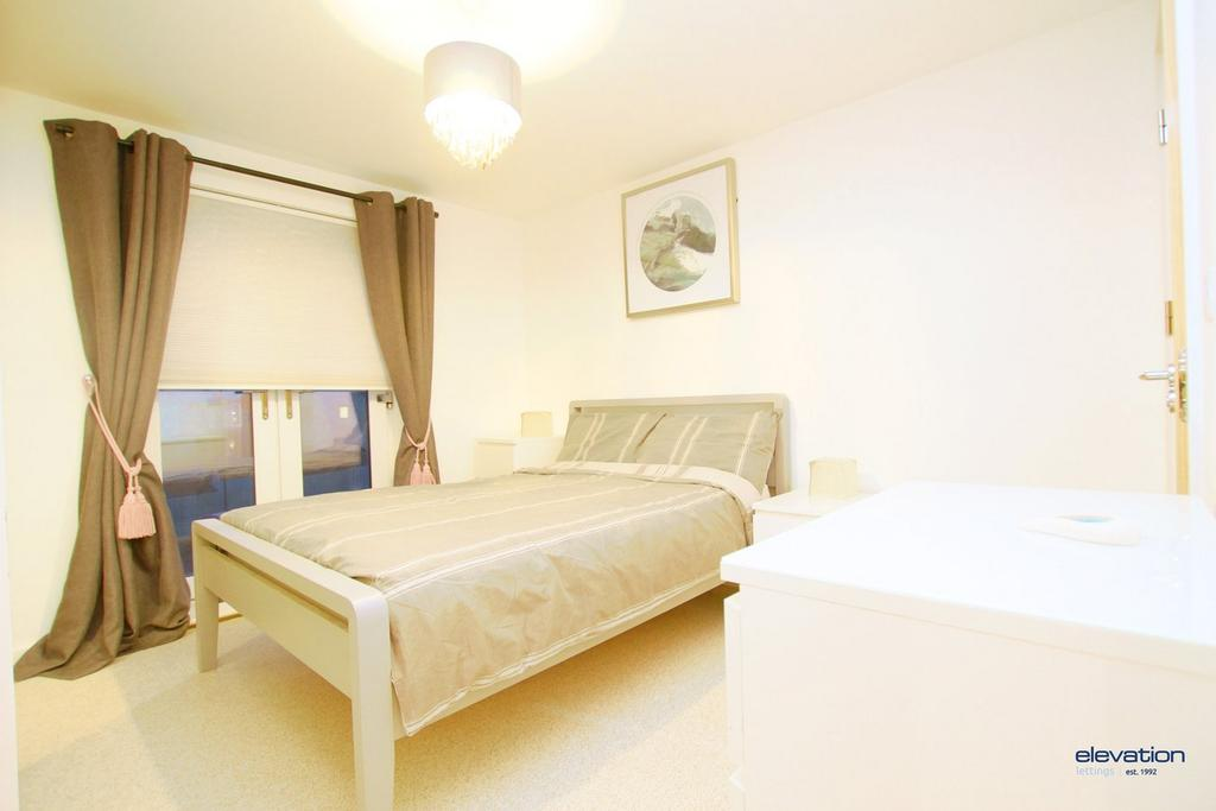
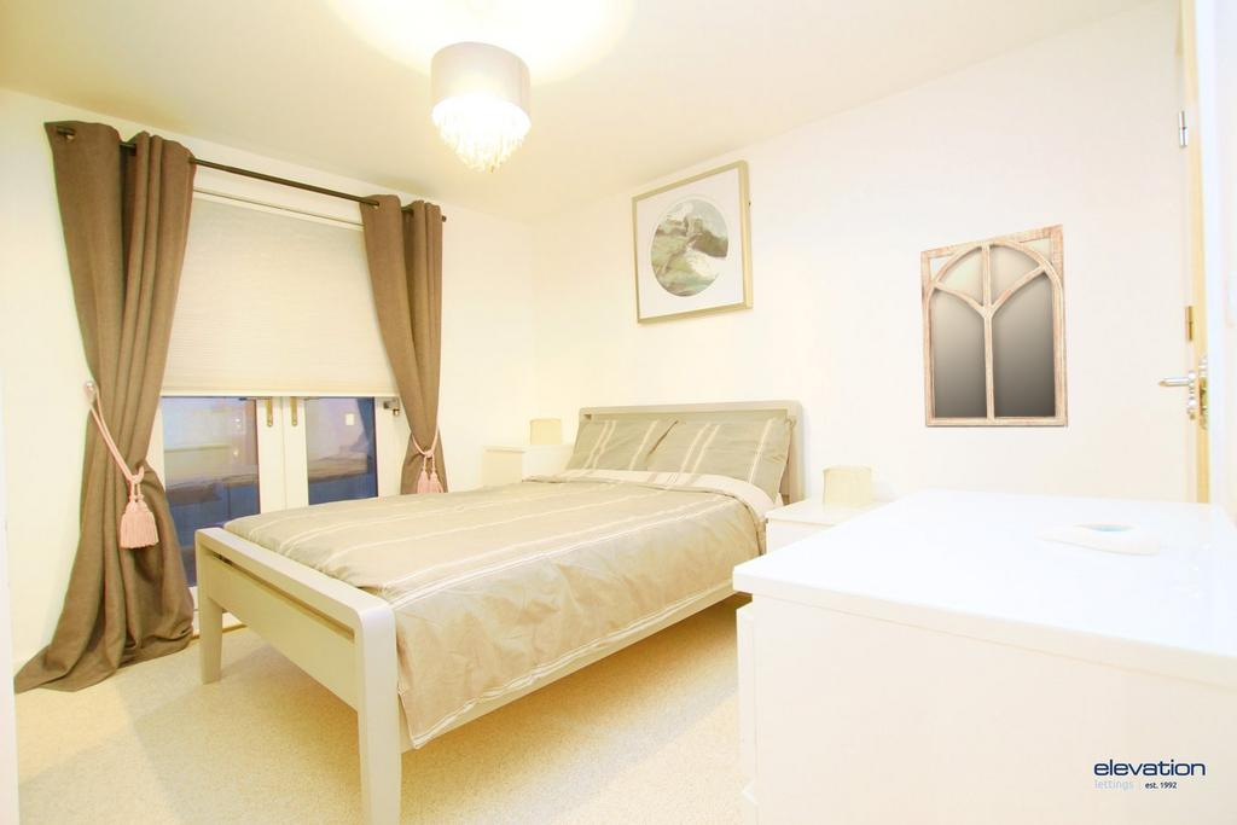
+ home mirror [919,222,1069,429]
